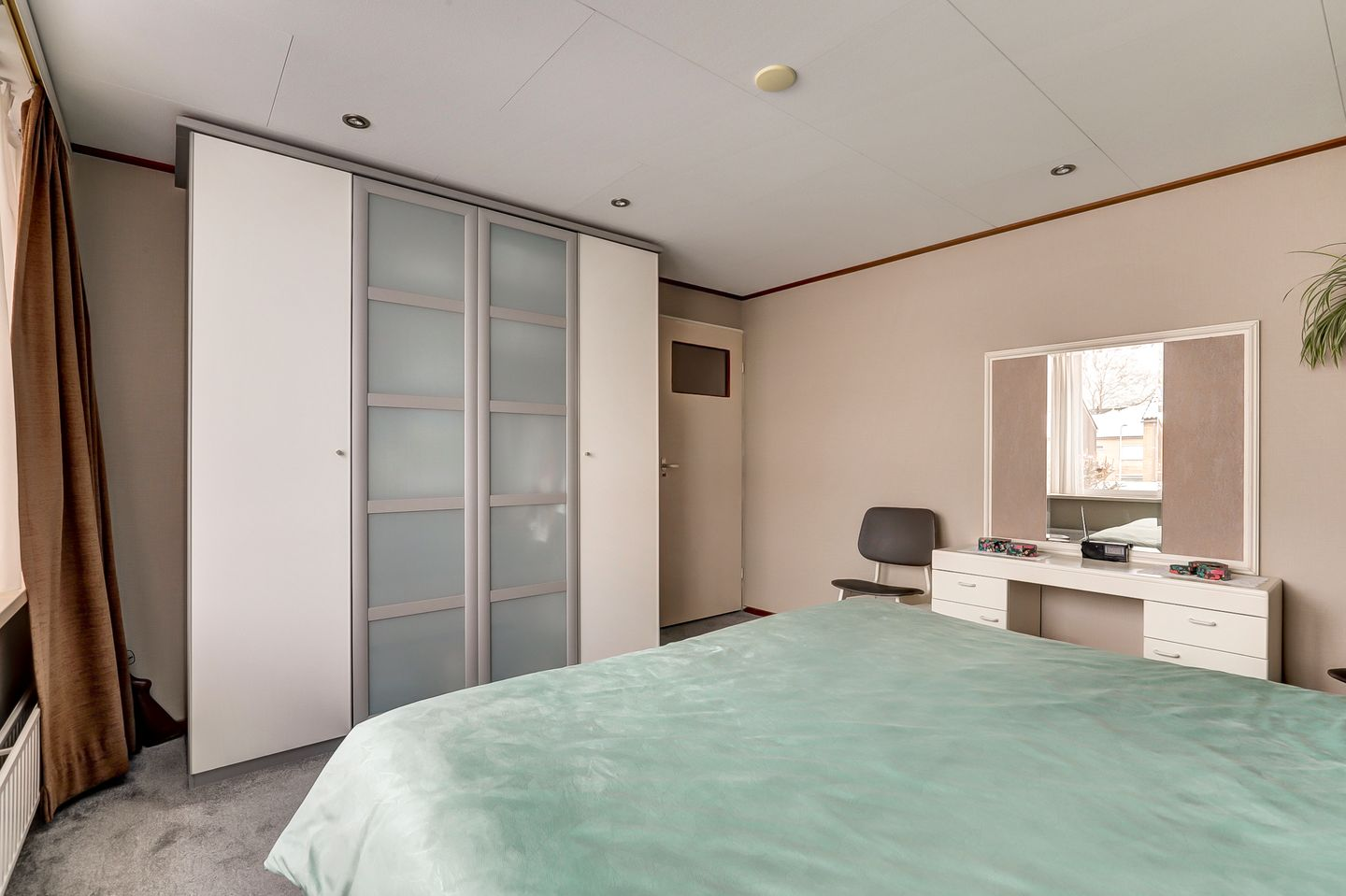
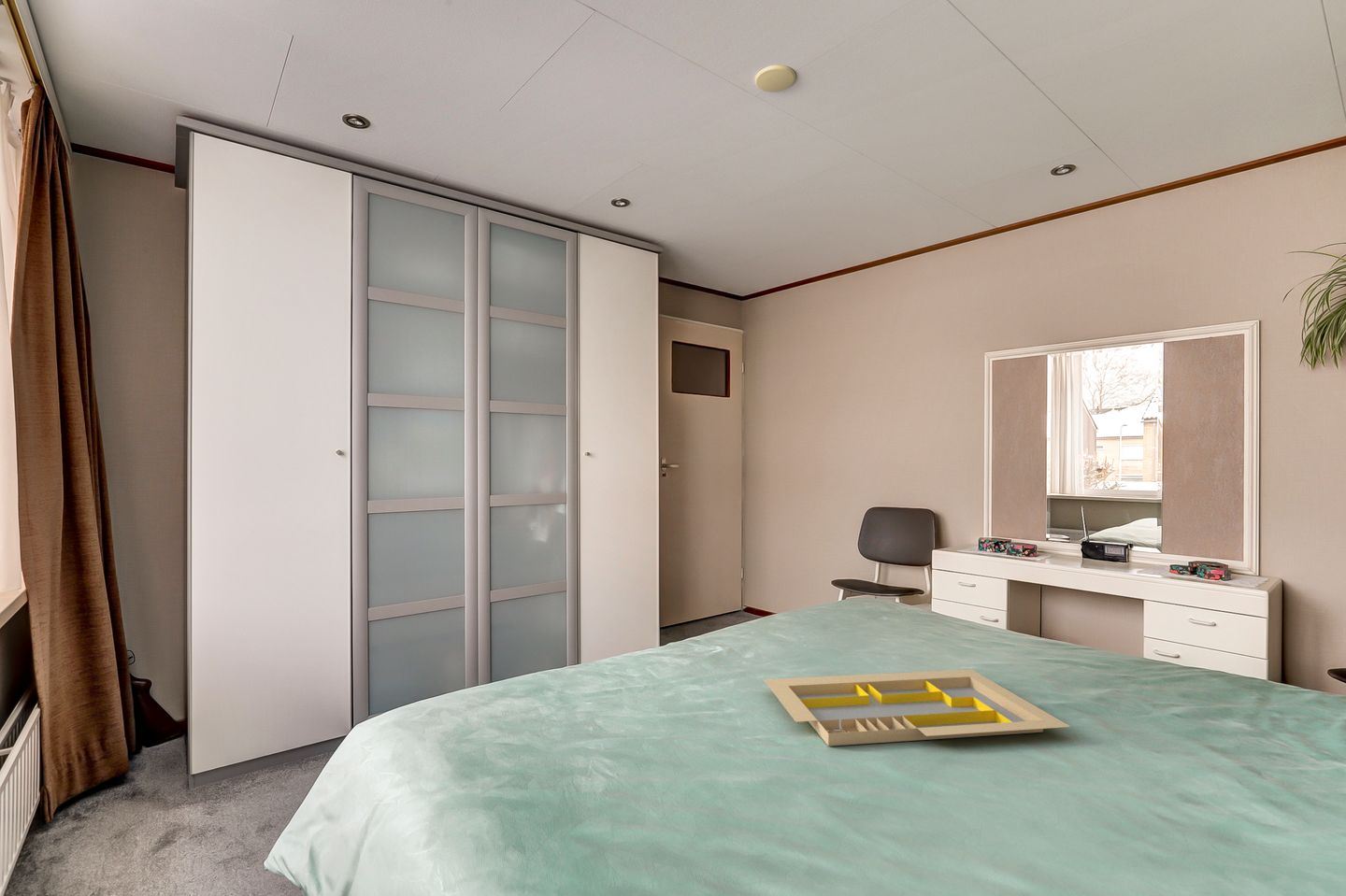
+ serving tray [763,668,1071,747]
